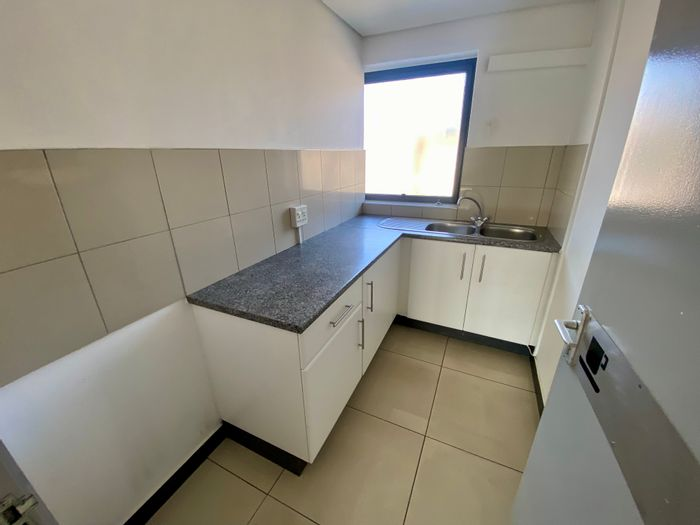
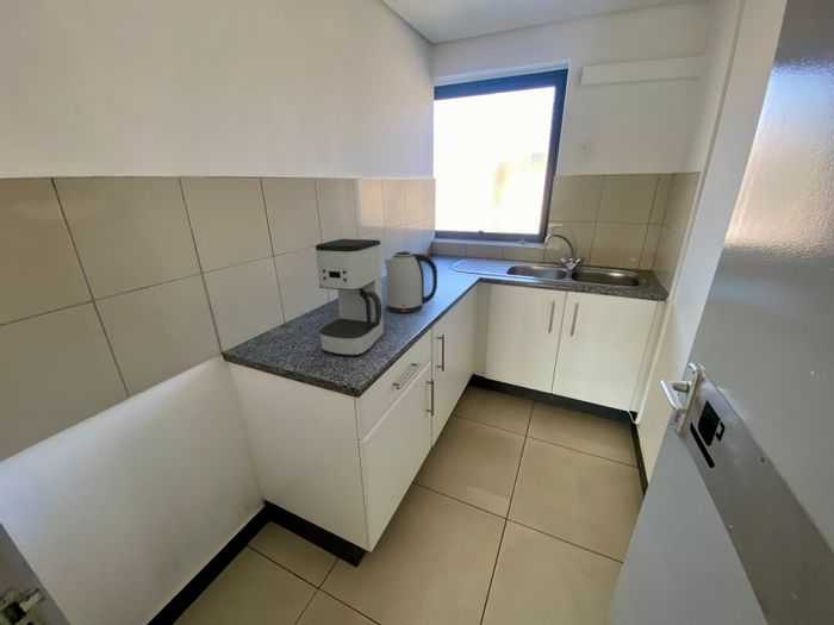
+ kettle [384,250,438,314]
+ coffee maker [315,238,385,357]
